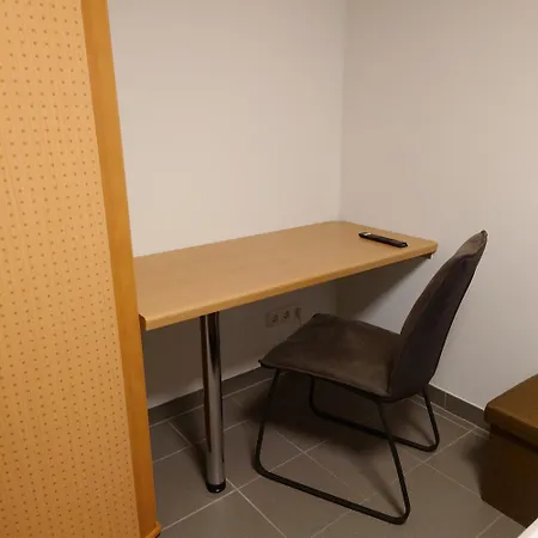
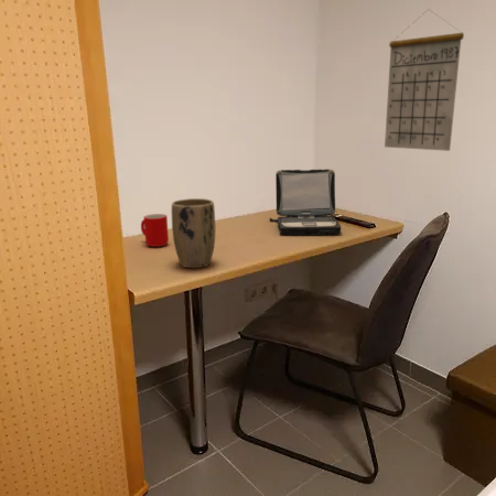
+ laptop [269,169,342,236]
+ plant pot [170,197,216,269]
+ calendar [384,8,465,152]
+ cup [140,213,170,248]
